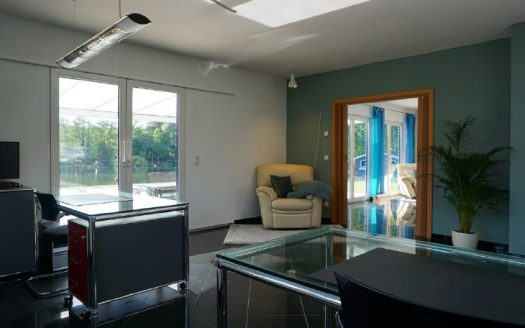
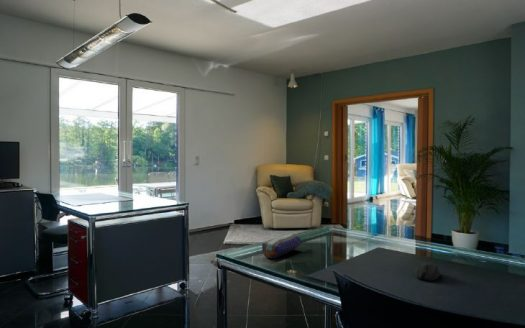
+ pencil case [261,233,302,259]
+ computer mouse [414,261,441,282]
